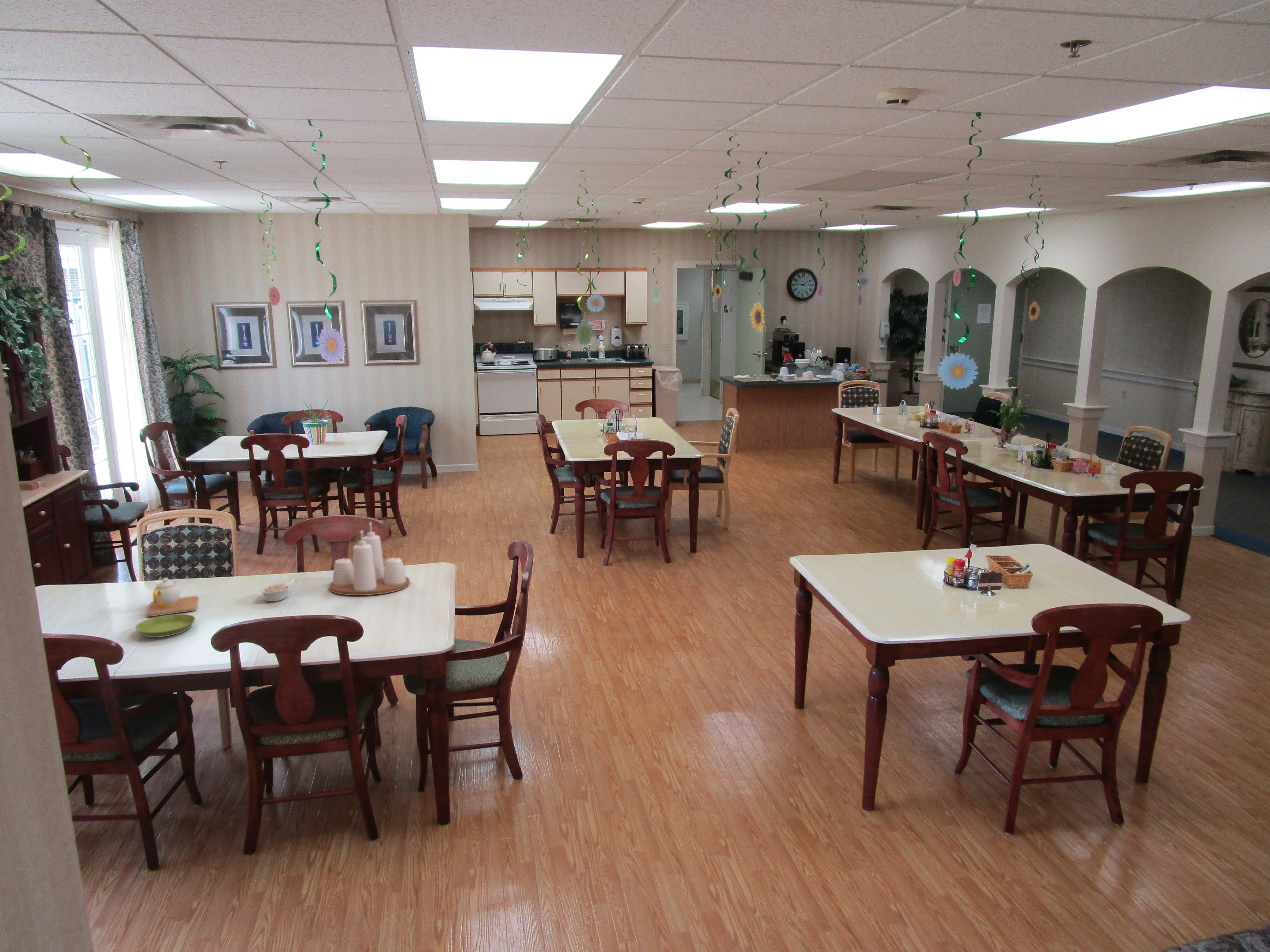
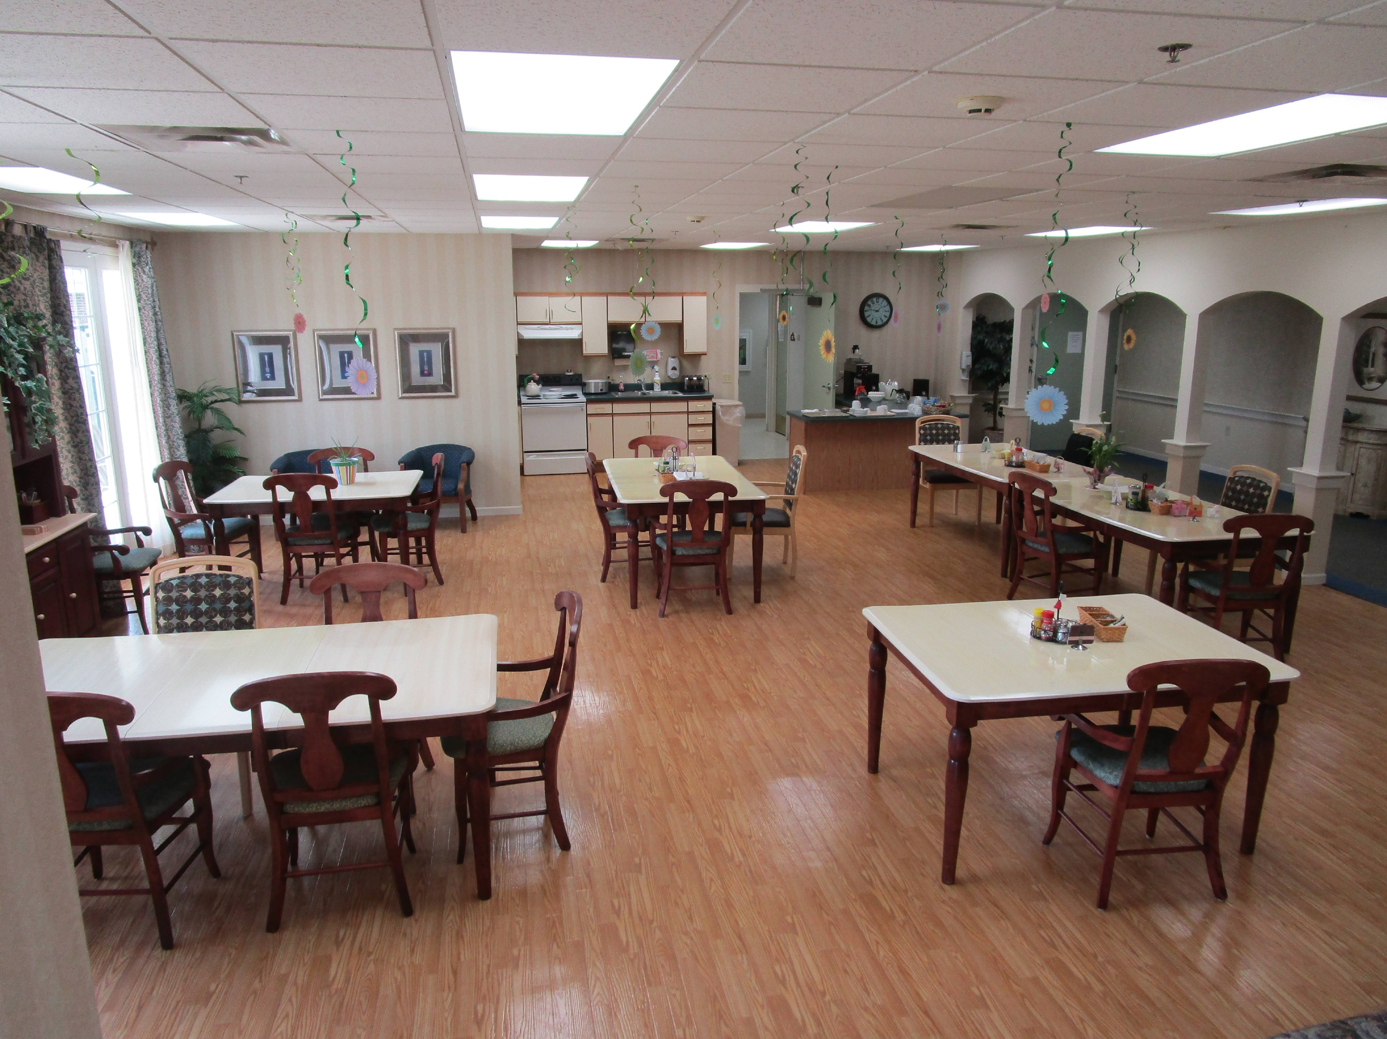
- teapot [146,577,198,617]
- condiment set [329,522,410,596]
- legume [259,579,295,602]
- saucer [135,614,196,638]
